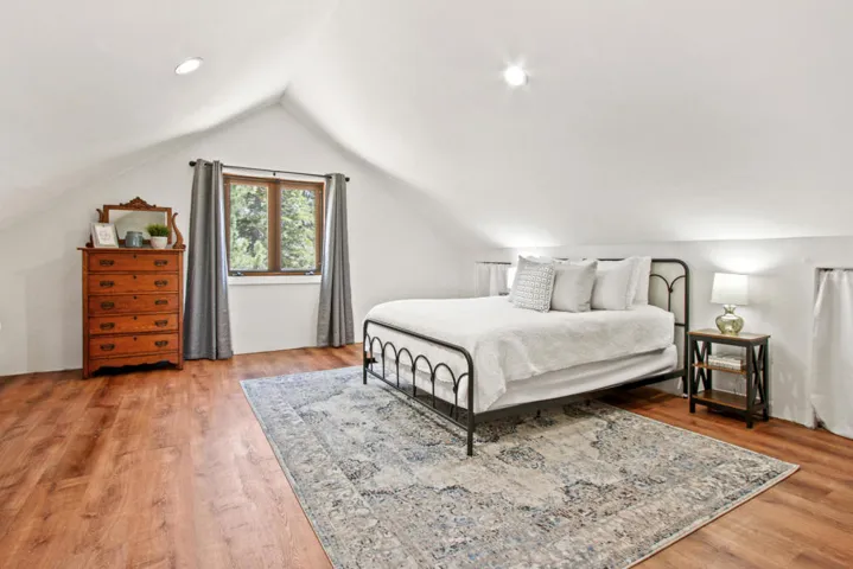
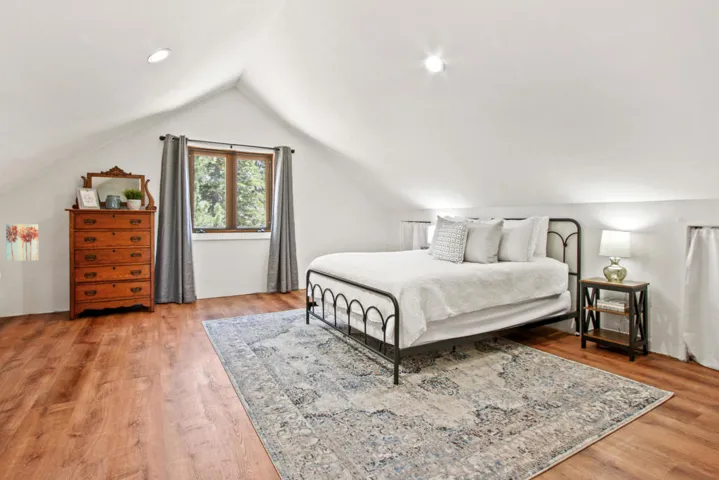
+ wall art [5,223,39,262]
